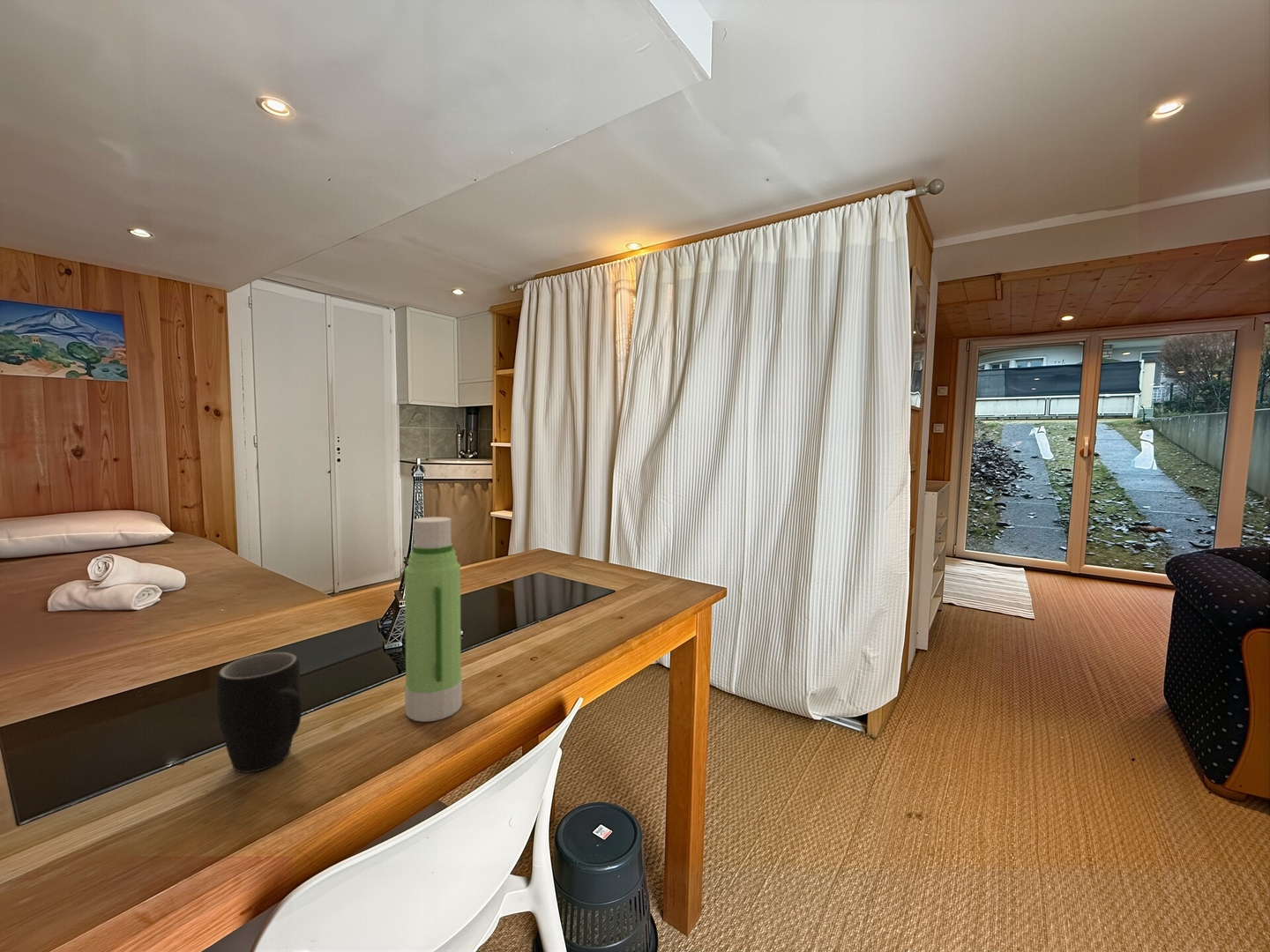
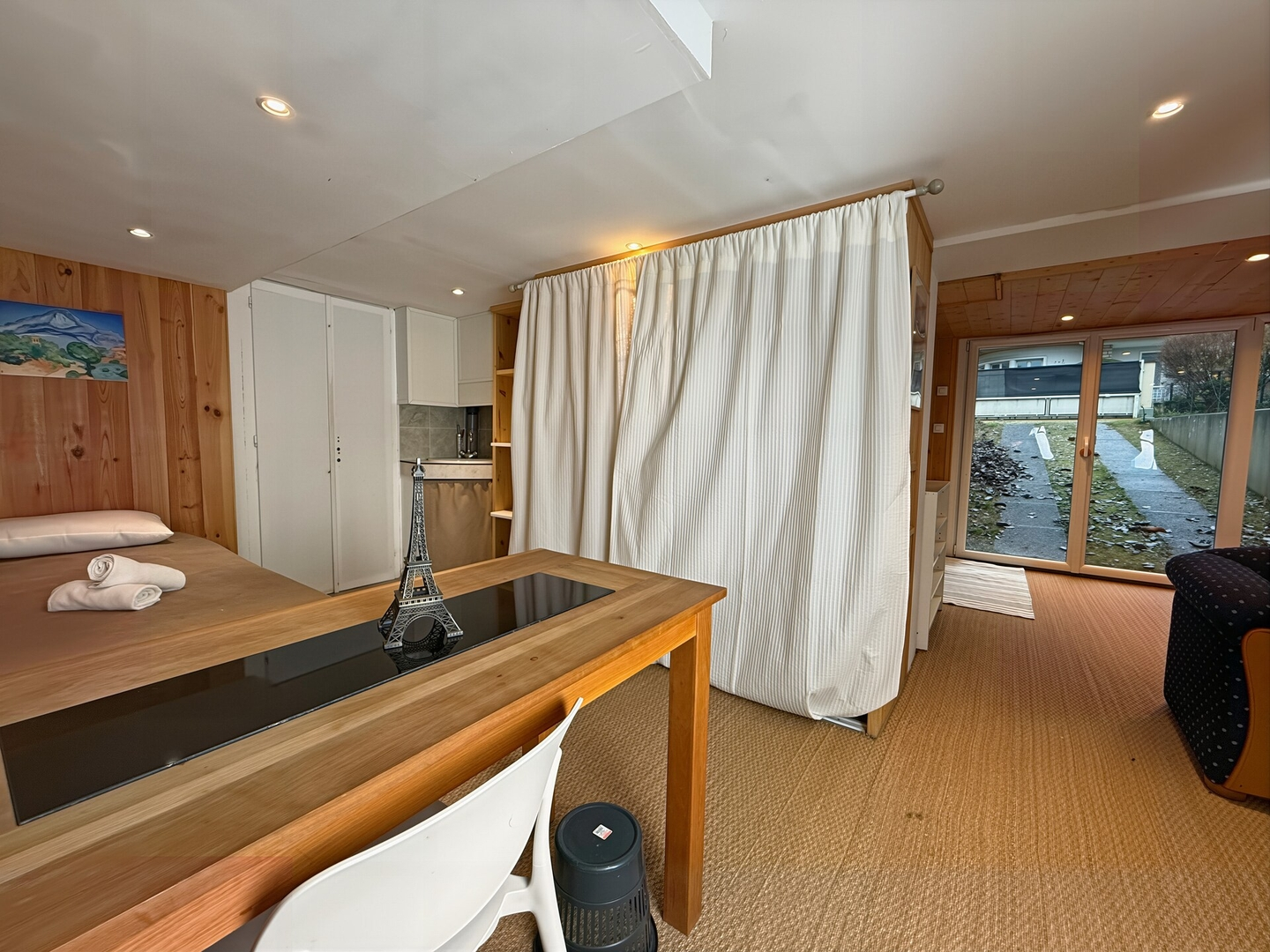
- mug [215,651,303,773]
- water bottle [404,517,463,723]
